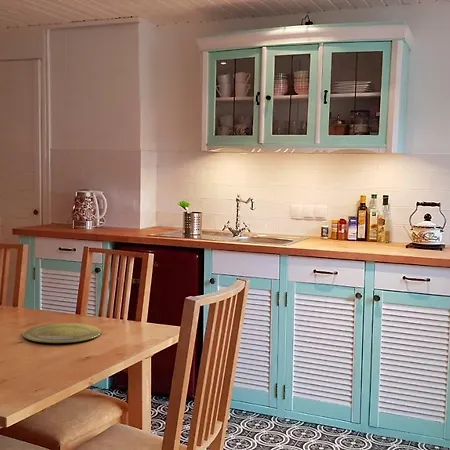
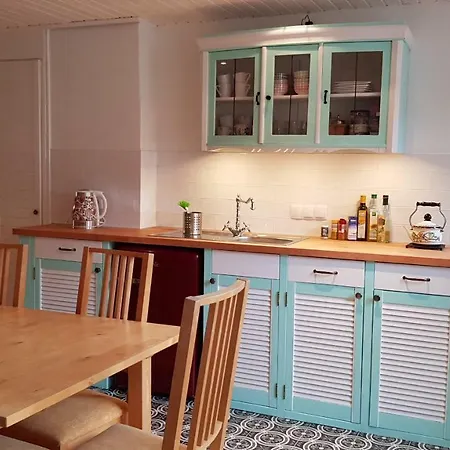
- plate [22,322,102,344]
